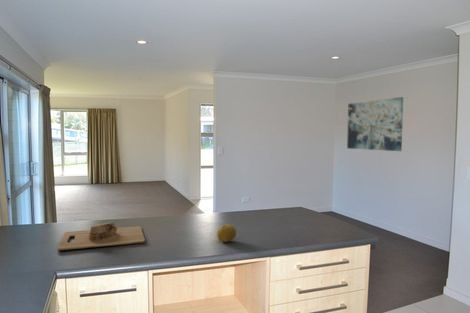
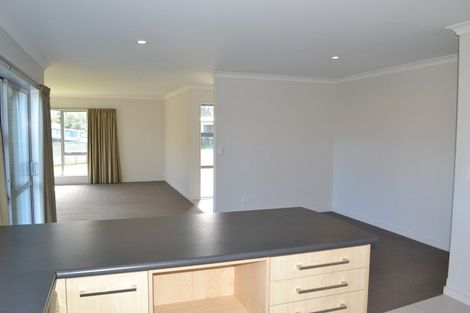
- cutting board [57,221,146,252]
- fruit [216,224,237,243]
- wall art [346,96,404,152]
